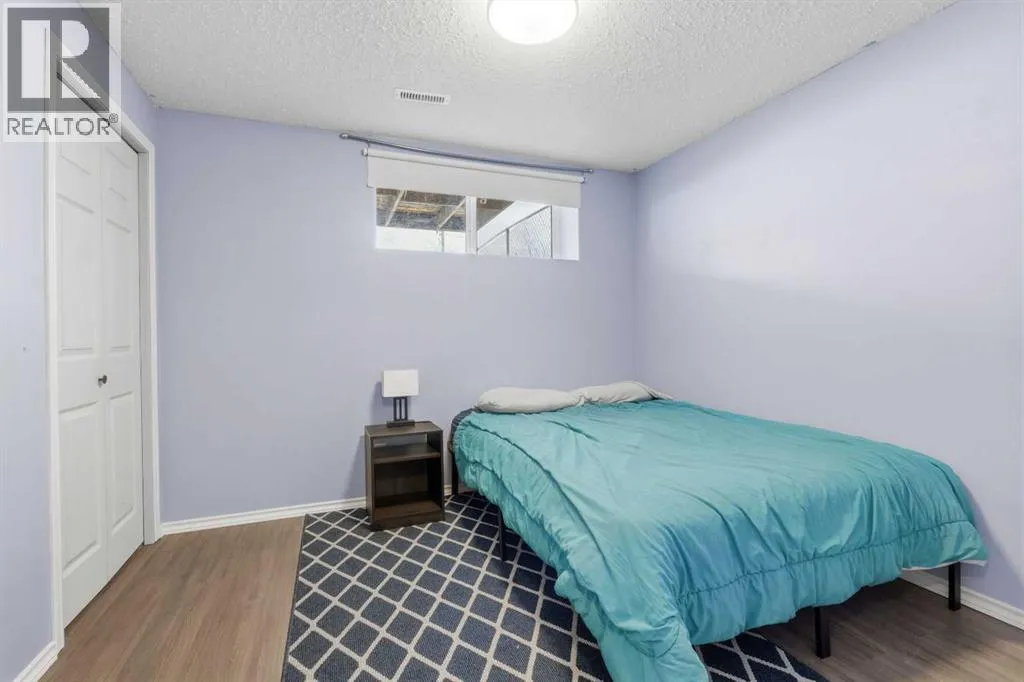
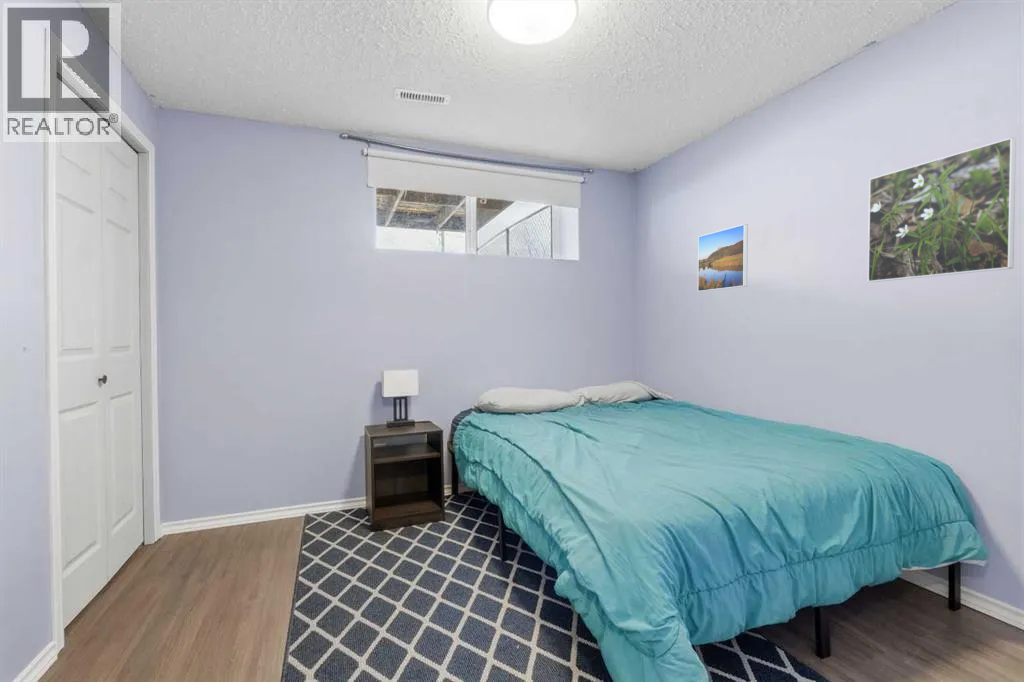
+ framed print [867,137,1017,283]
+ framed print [697,223,749,293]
